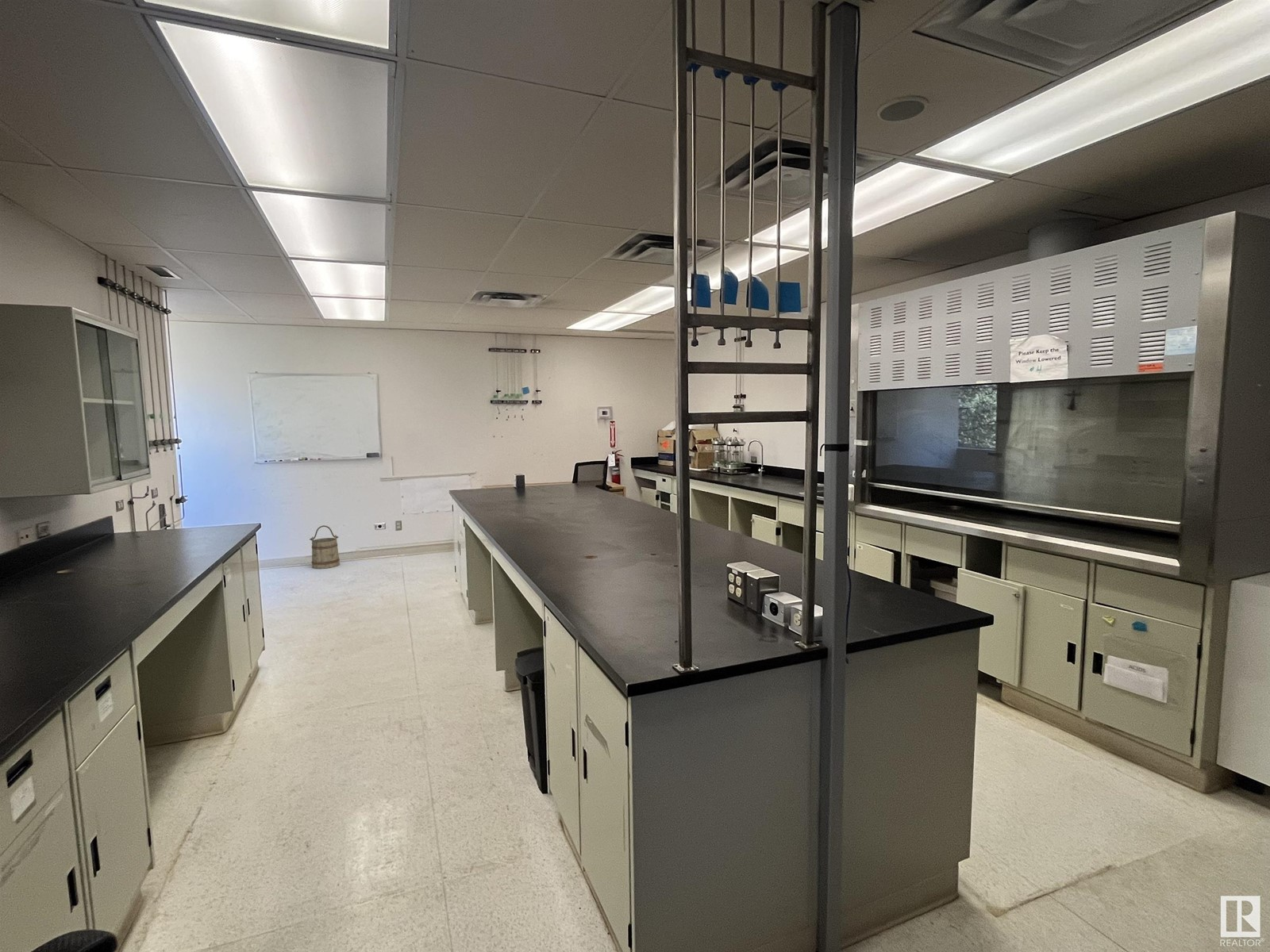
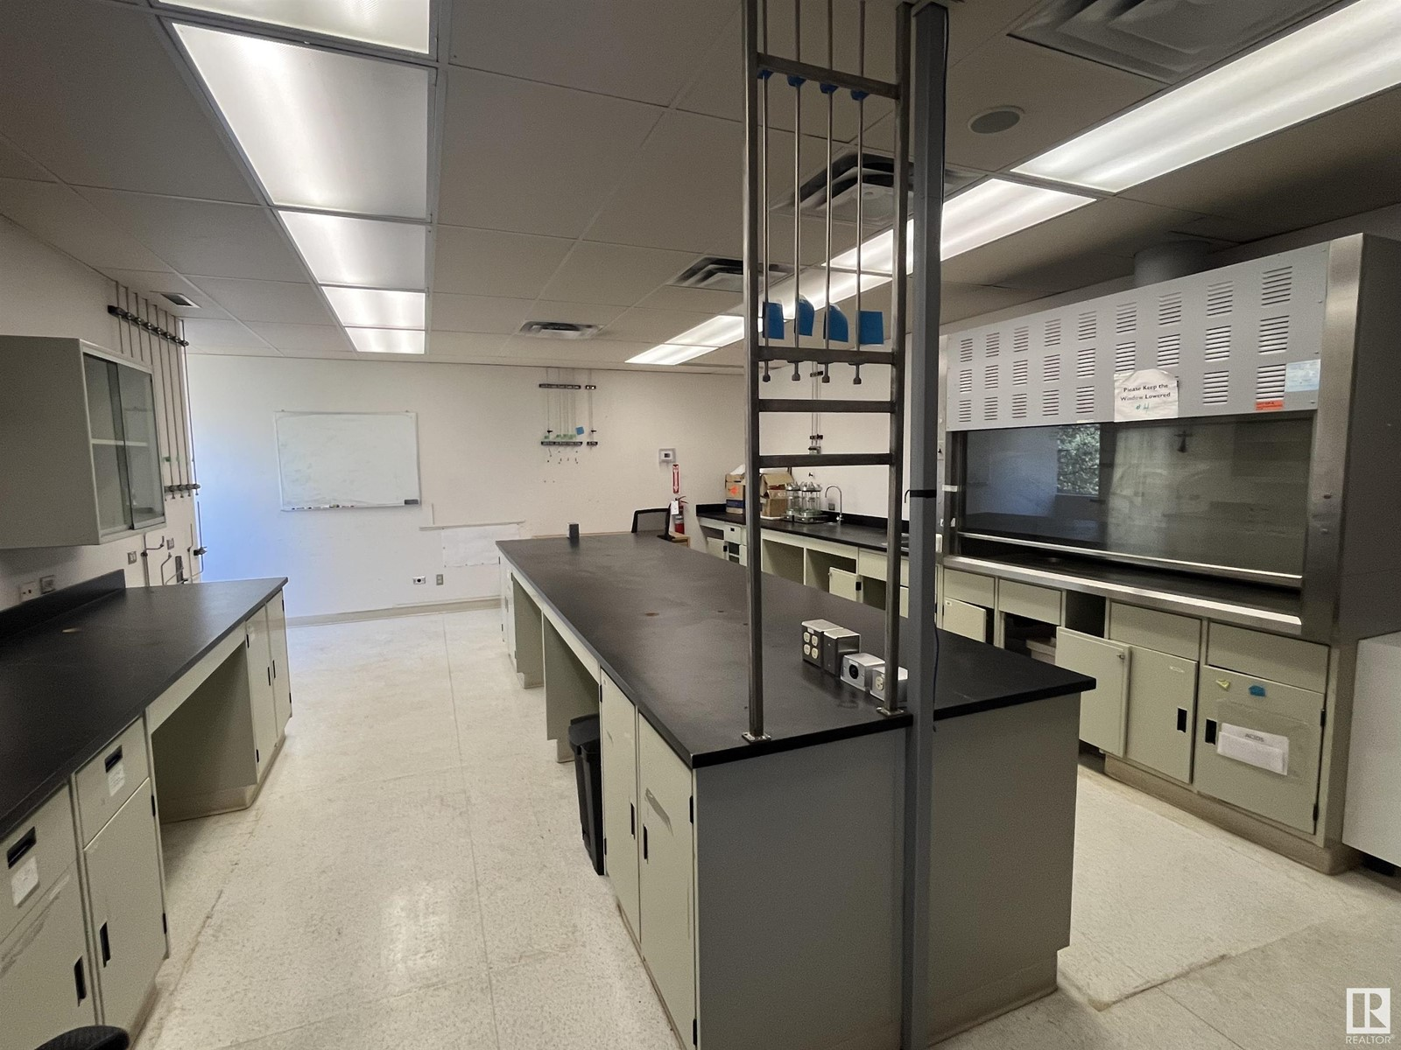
- bucket [309,524,341,570]
